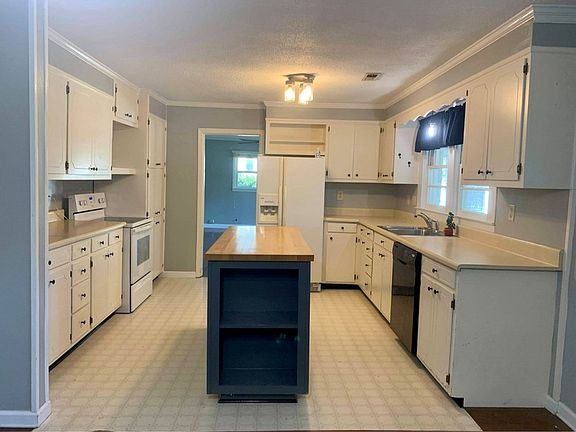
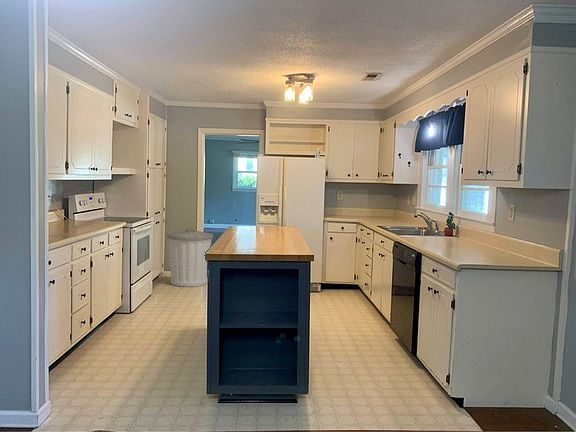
+ trash can [166,228,214,288]
